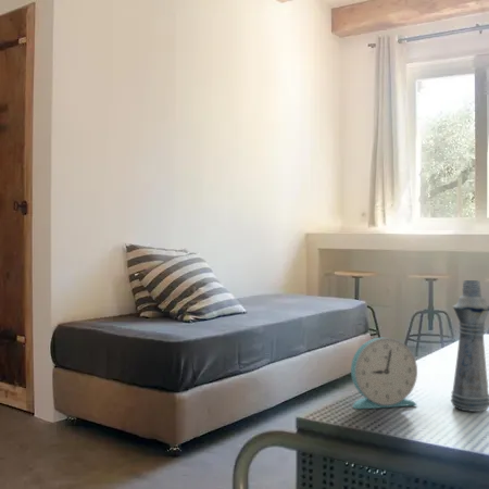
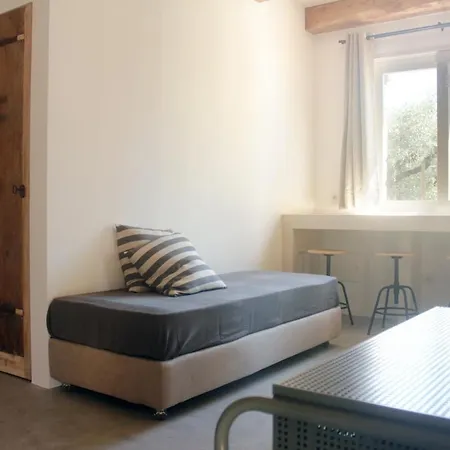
- bottle [450,279,489,413]
- alarm clock [350,337,418,410]
